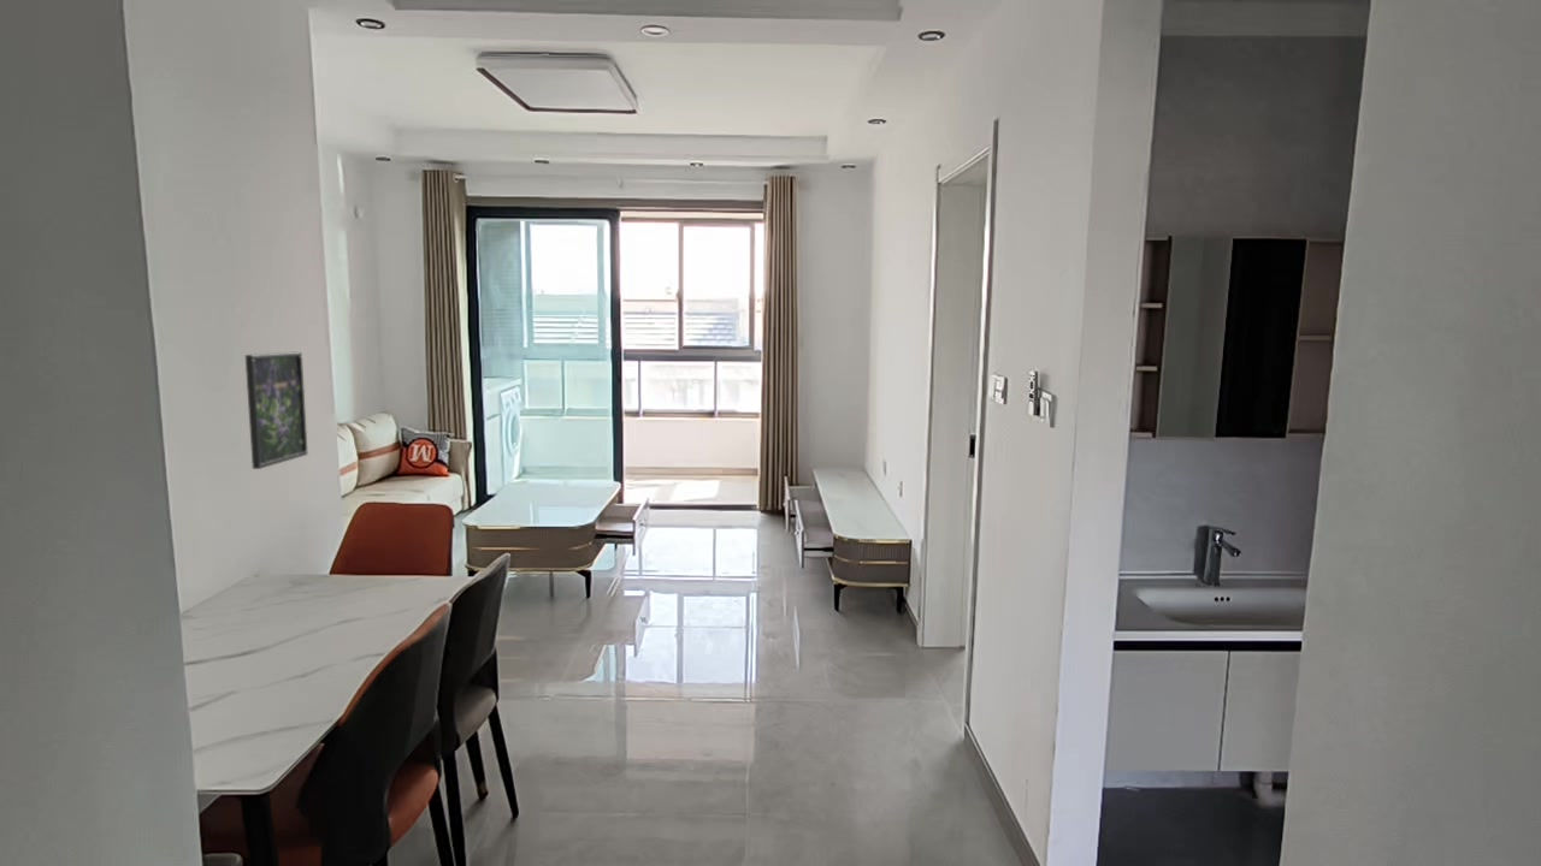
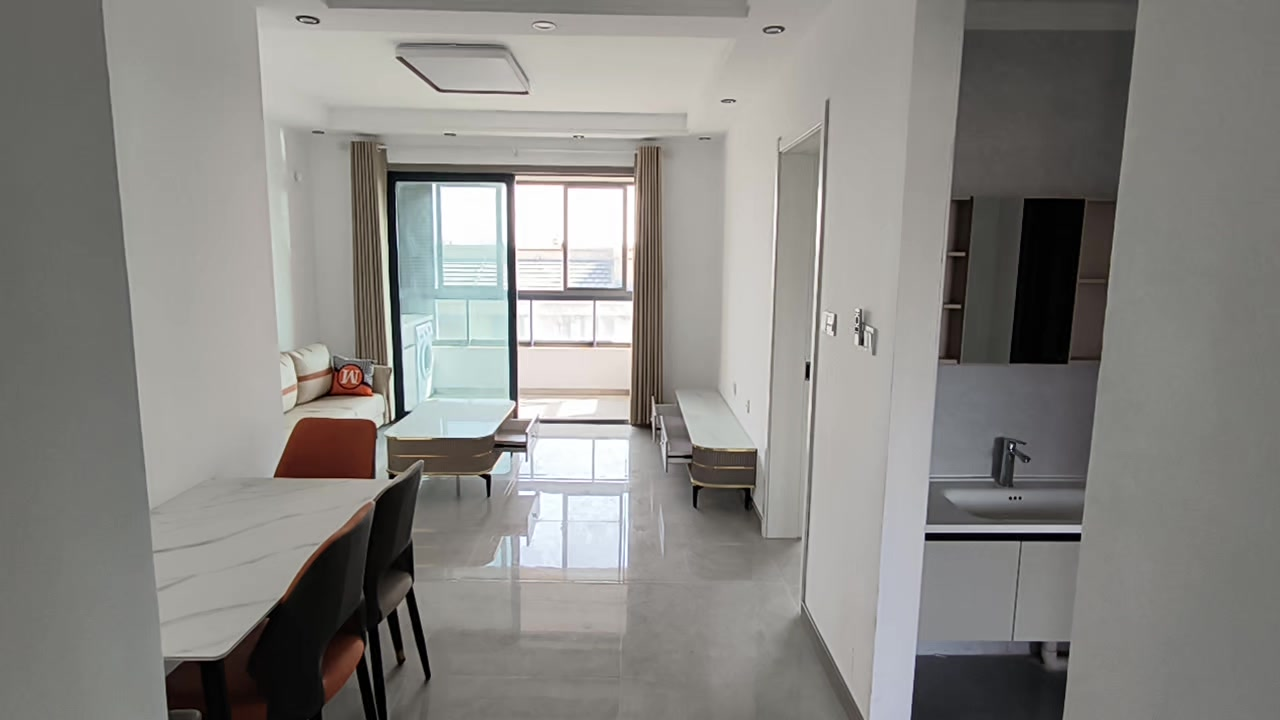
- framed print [244,351,309,470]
